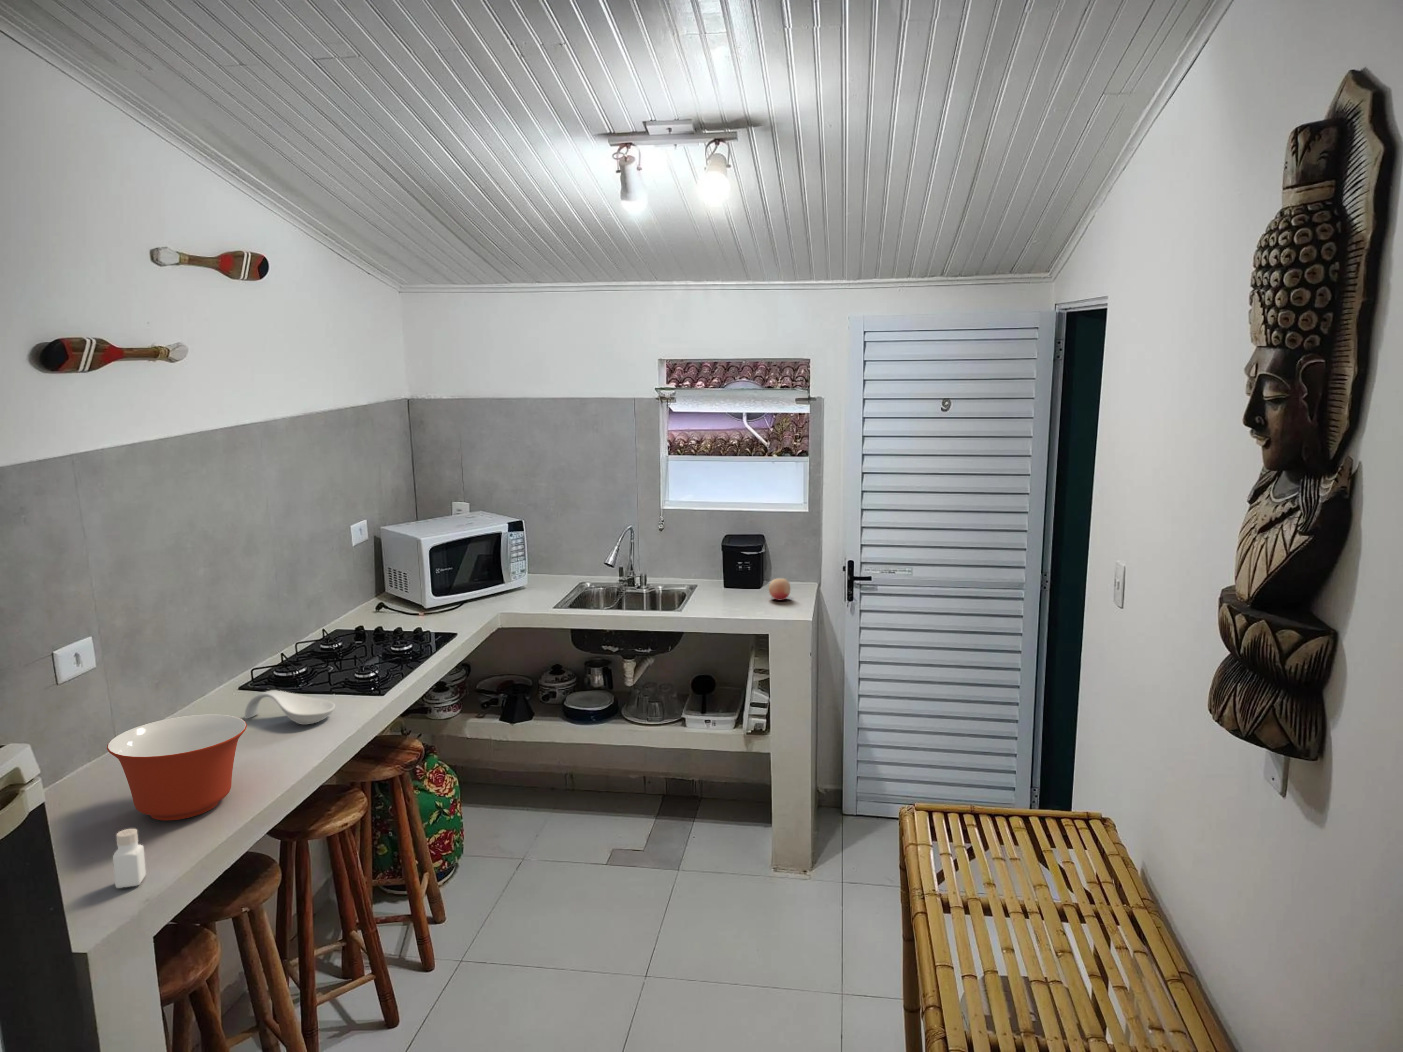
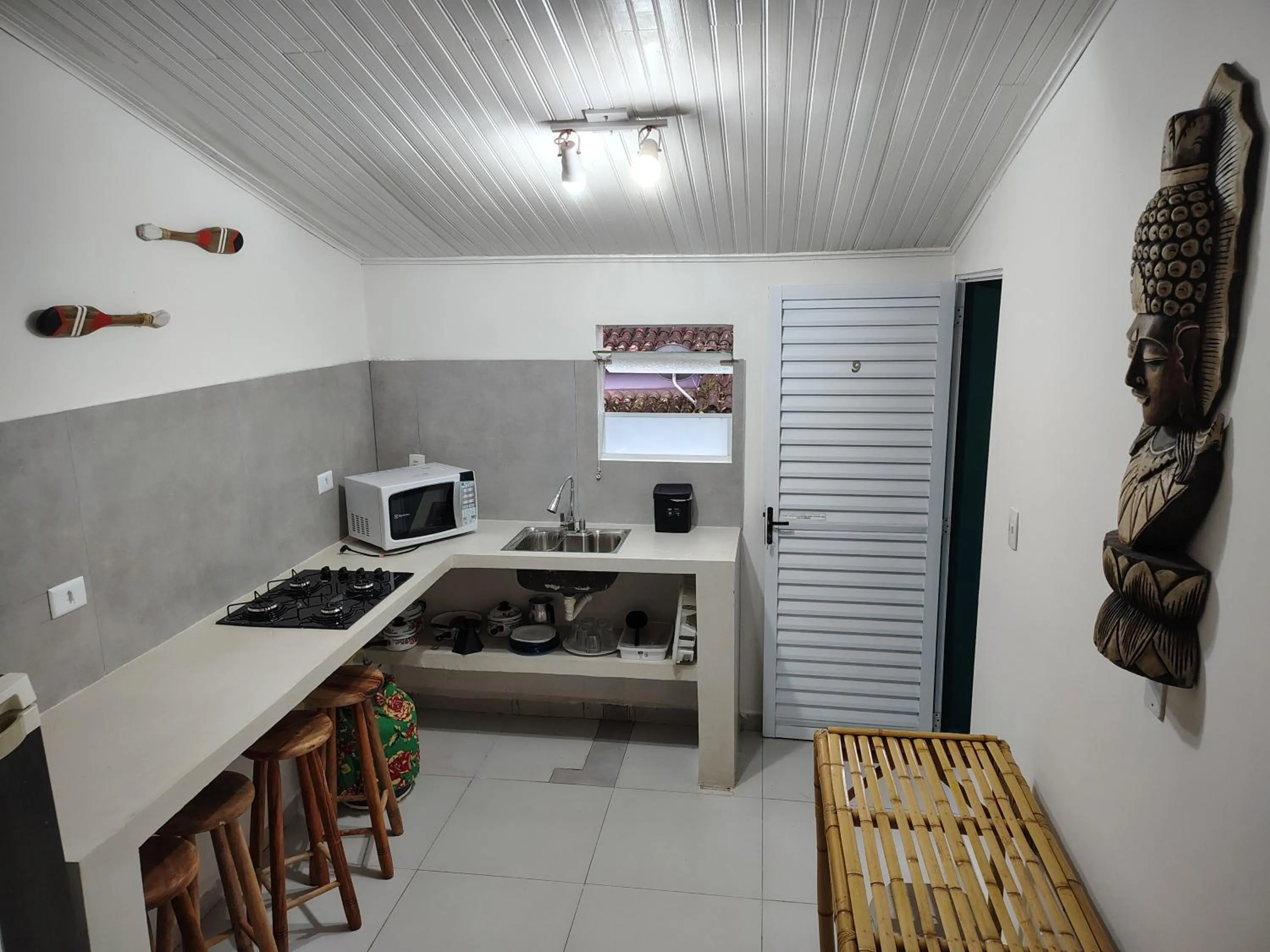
- mixing bowl [106,714,247,821]
- spoon rest [244,690,336,725]
- fruit [768,578,791,601]
- pepper shaker [113,828,147,888]
